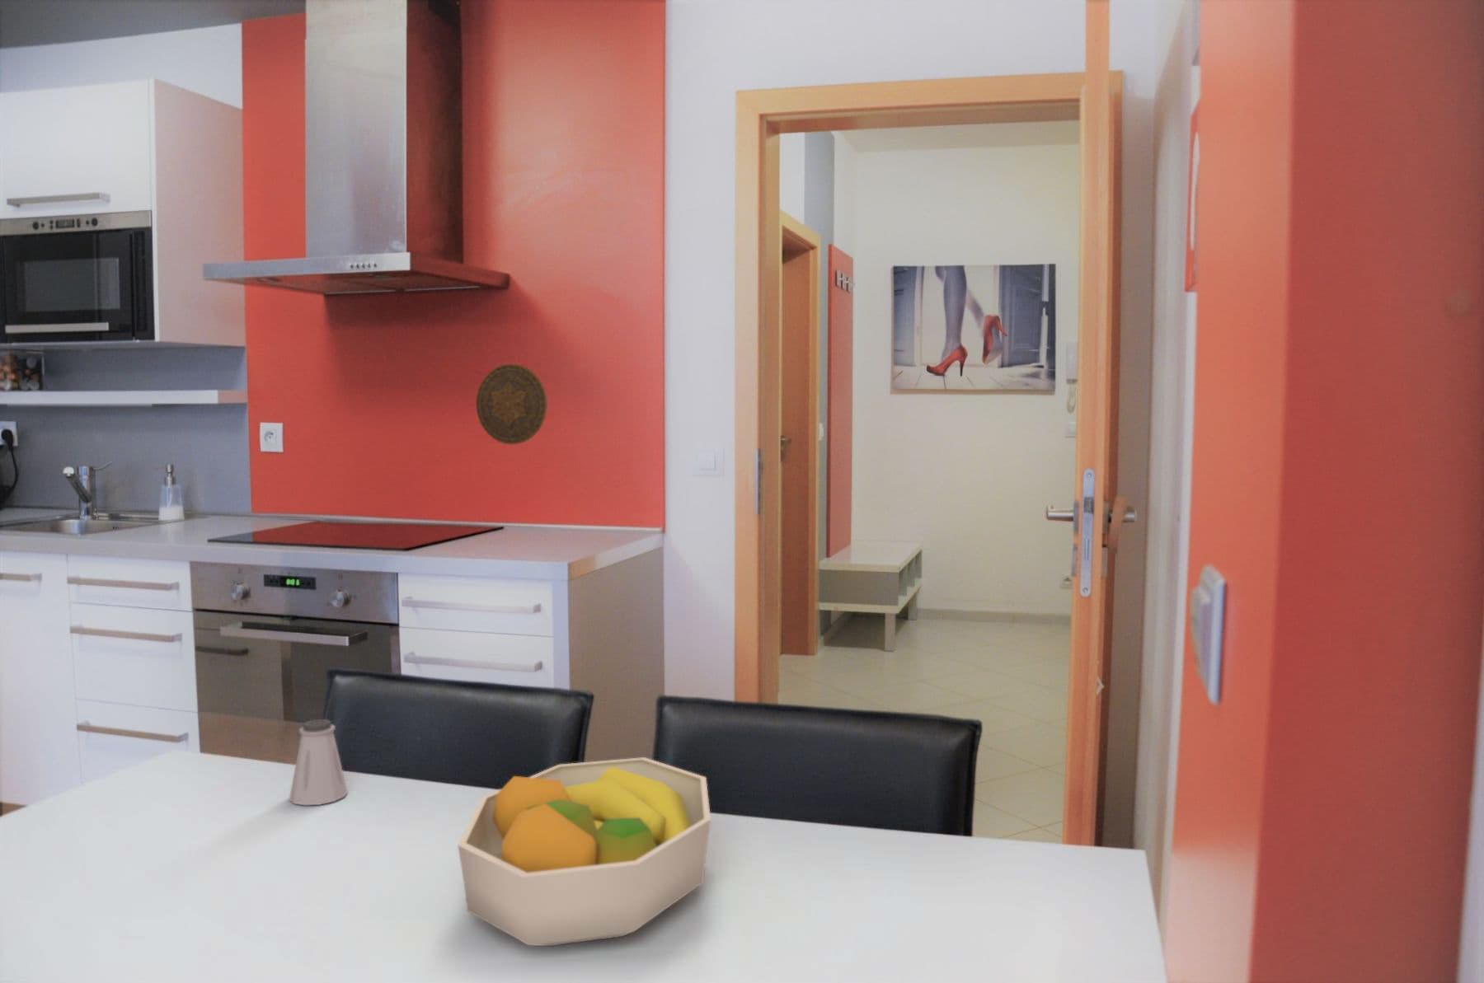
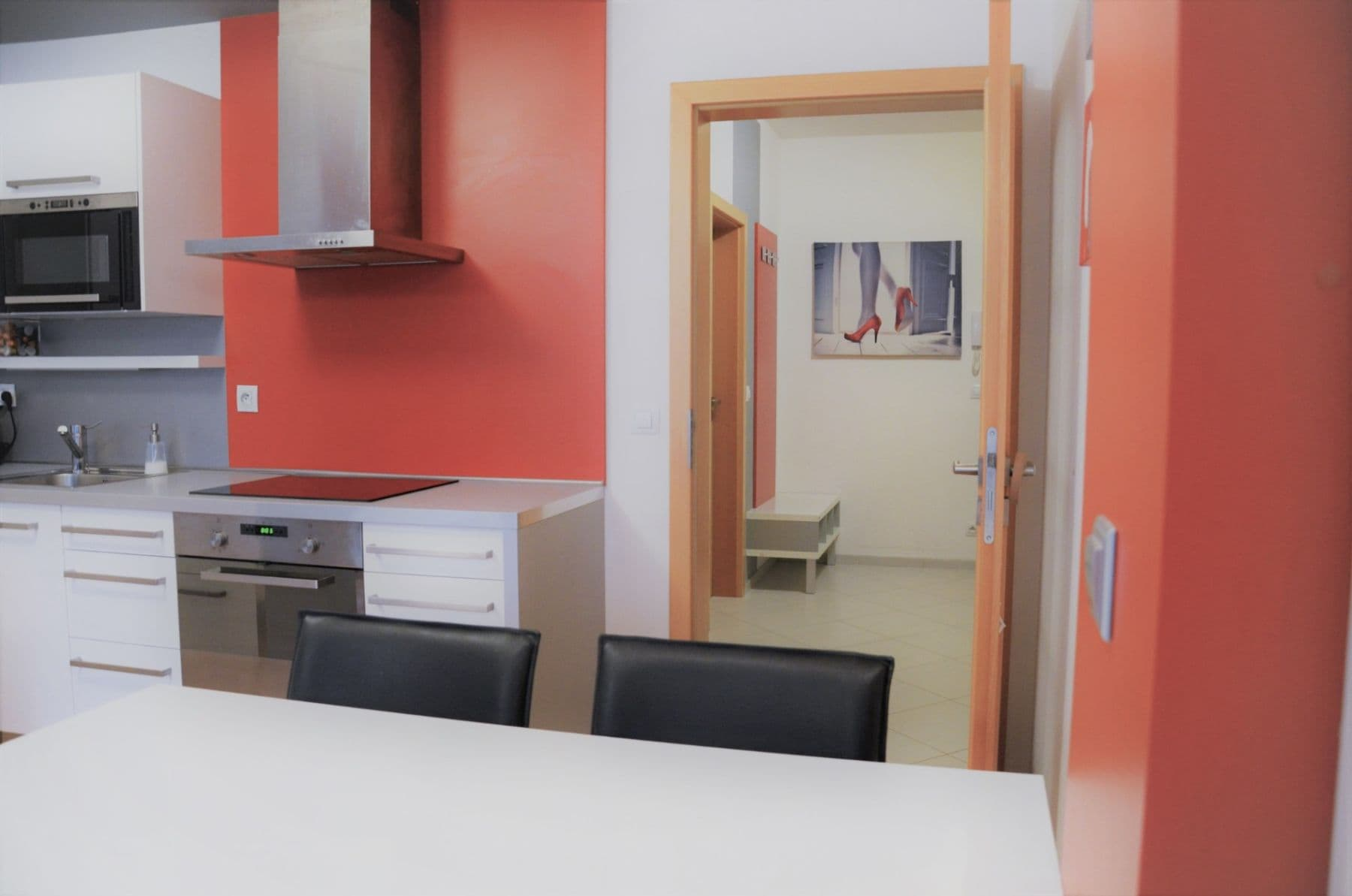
- decorative plate [475,363,548,445]
- saltshaker [289,719,349,806]
- fruit bowl [457,756,711,947]
